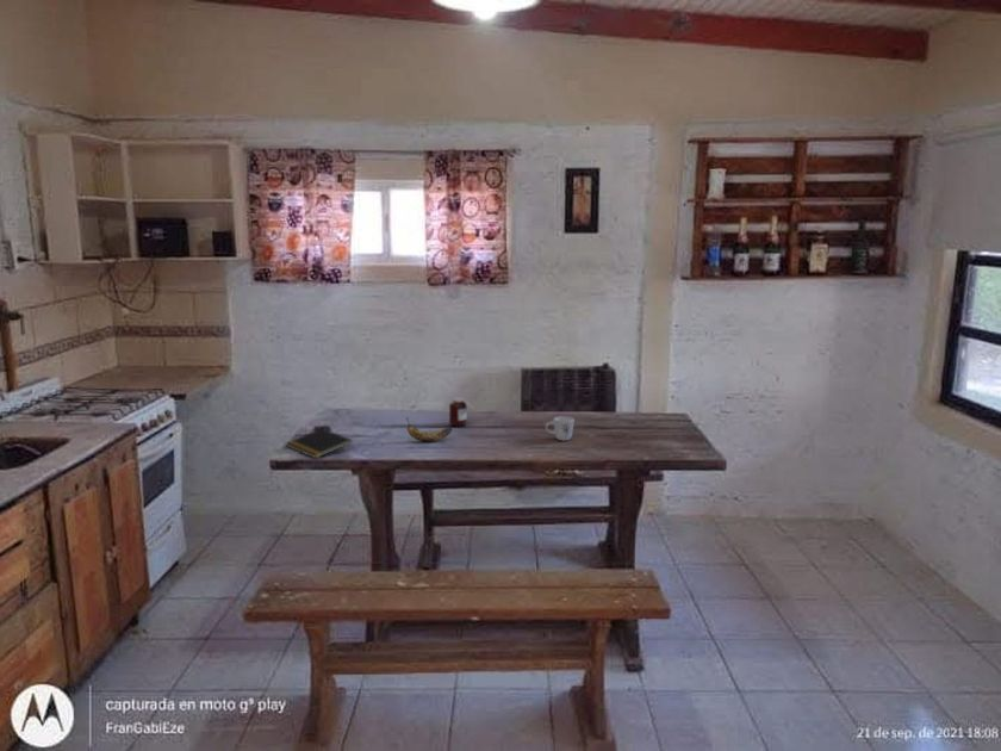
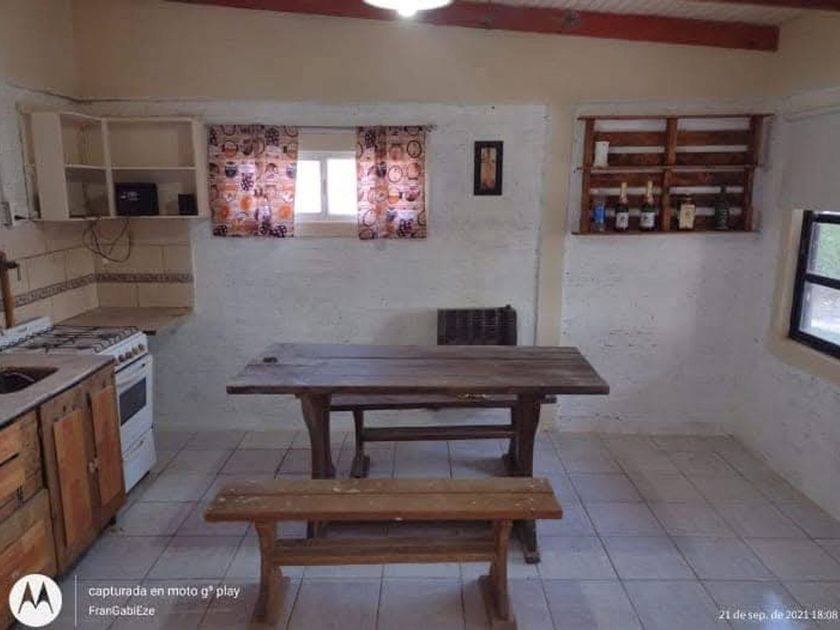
- banana [405,416,454,443]
- mug [545,415,576,442]
- notepad [285,427,353,460]
- jar [448,396,475,427]
